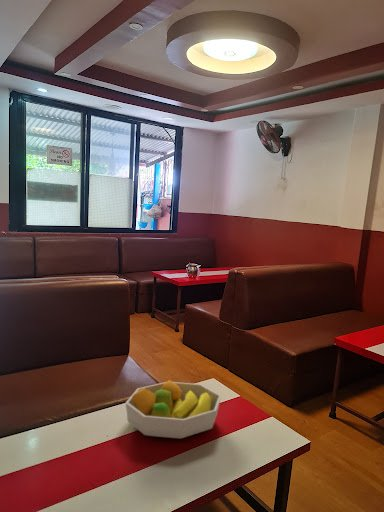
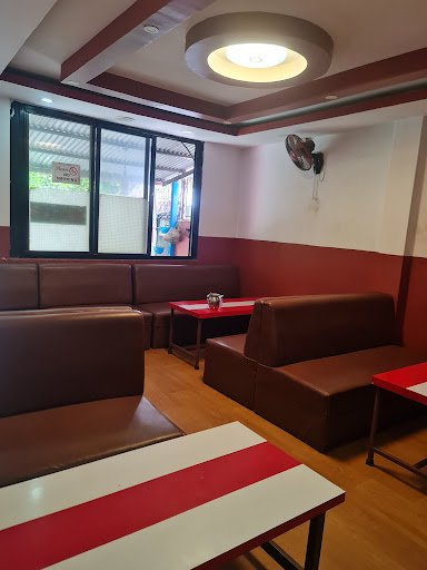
- fruit bowl [125,379,222,439]
